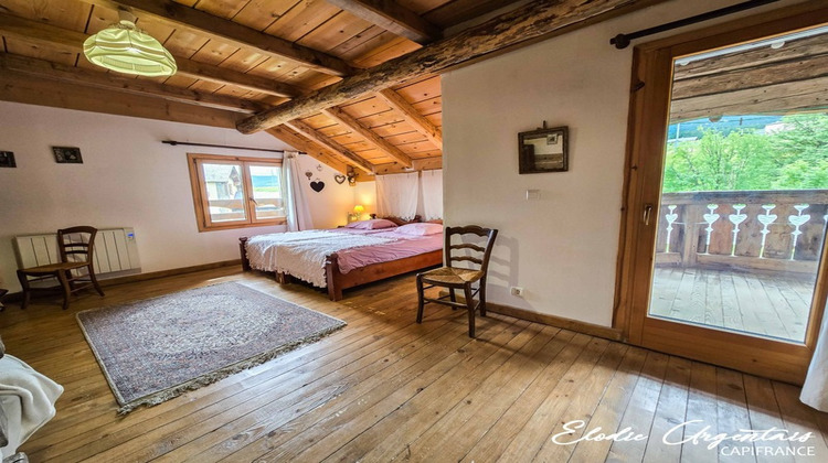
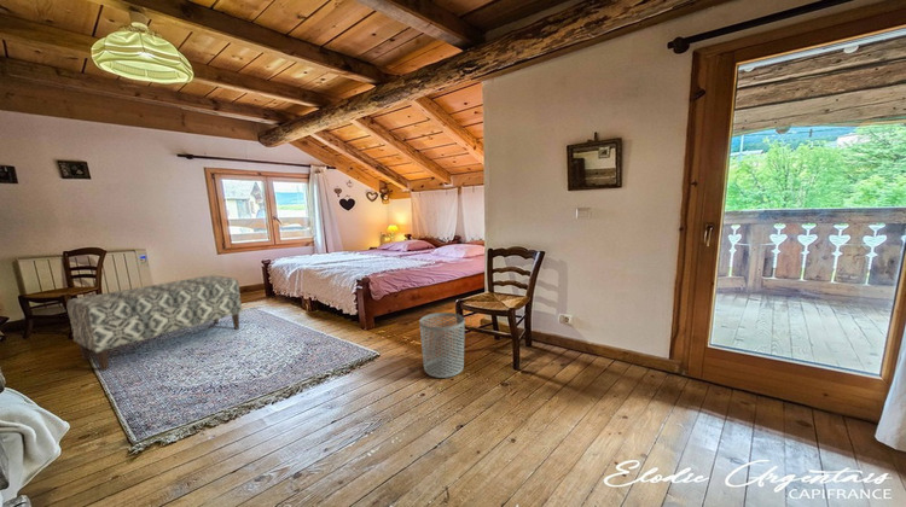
+ waste bin [418,311,465,379]
+ bench [66,274,243,372]
